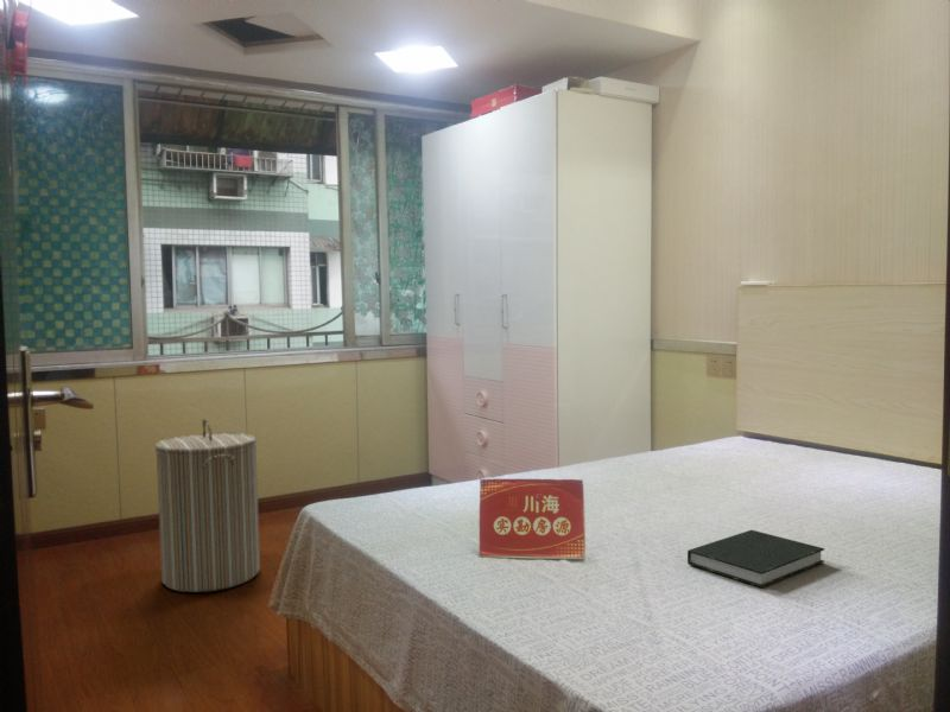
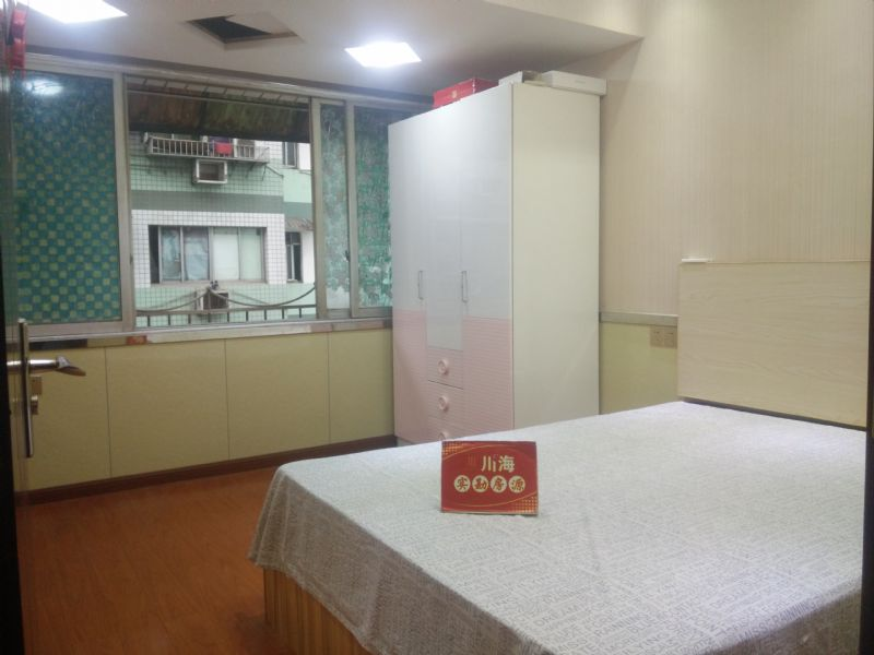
- book [686,529,825,589]
- laundry hamper [154,417,261,593]
